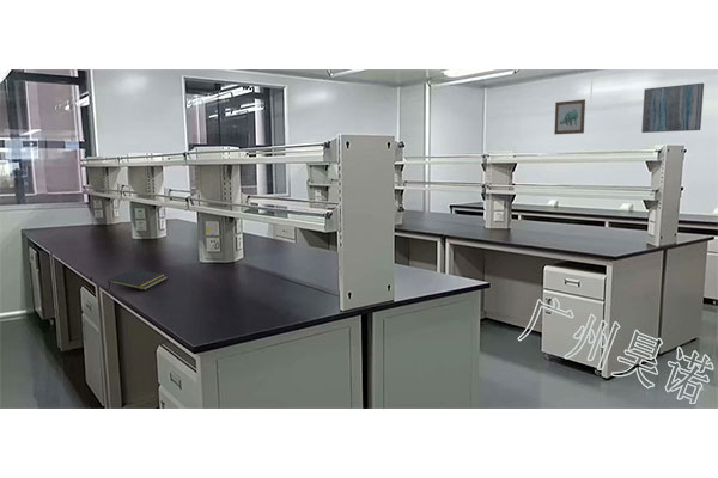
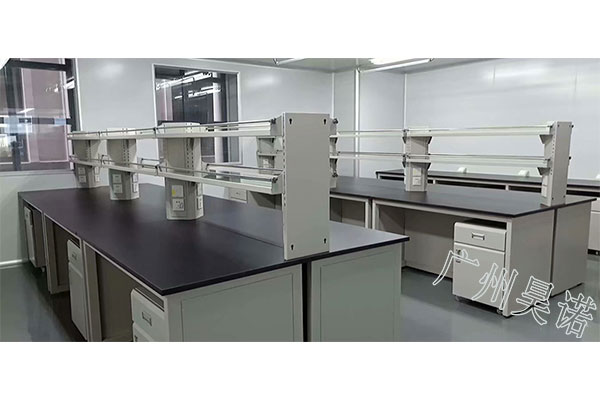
- notepad [107,268,168,292]
- wall art [553,98,586,136]
- wall art [640,82,705,134]
